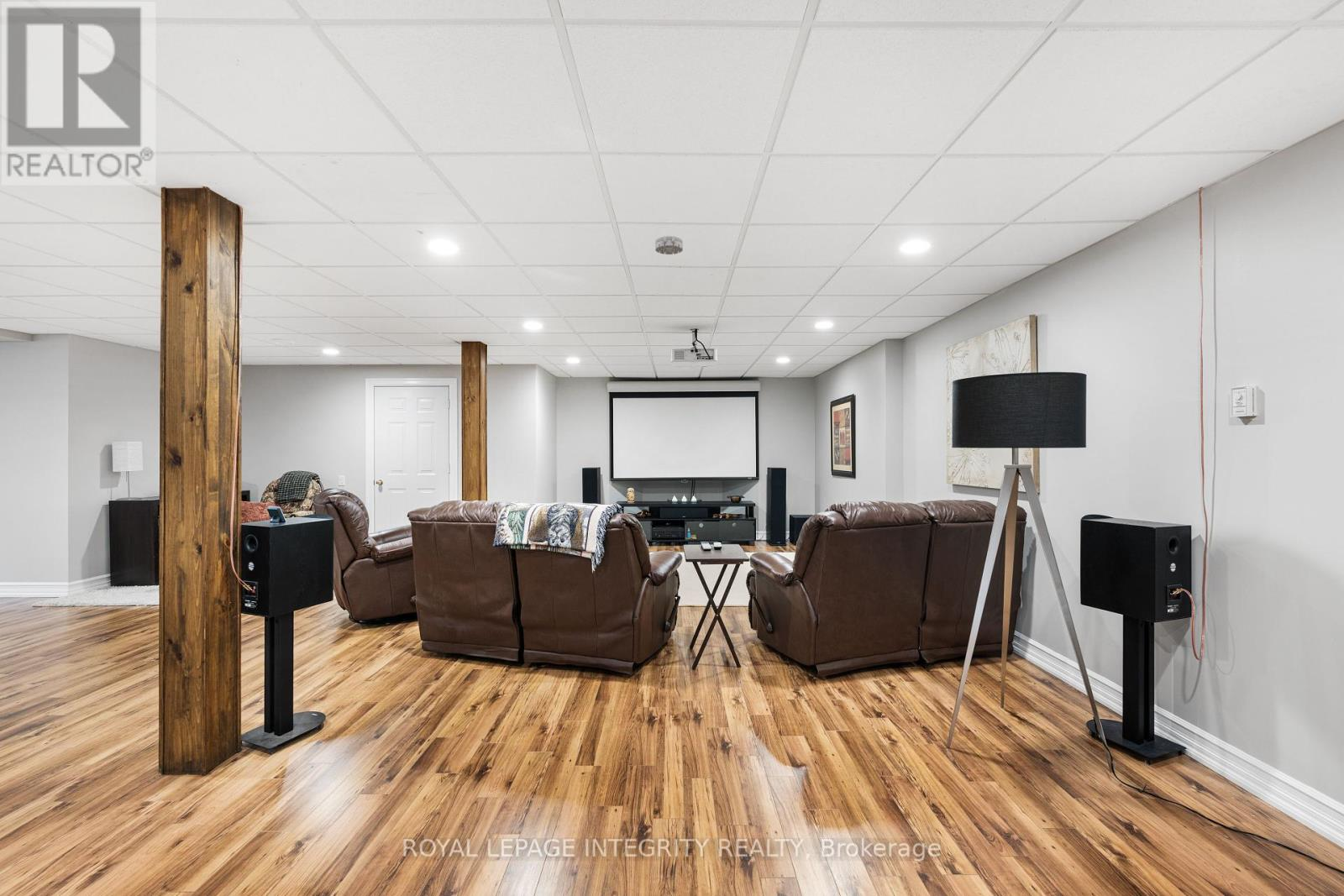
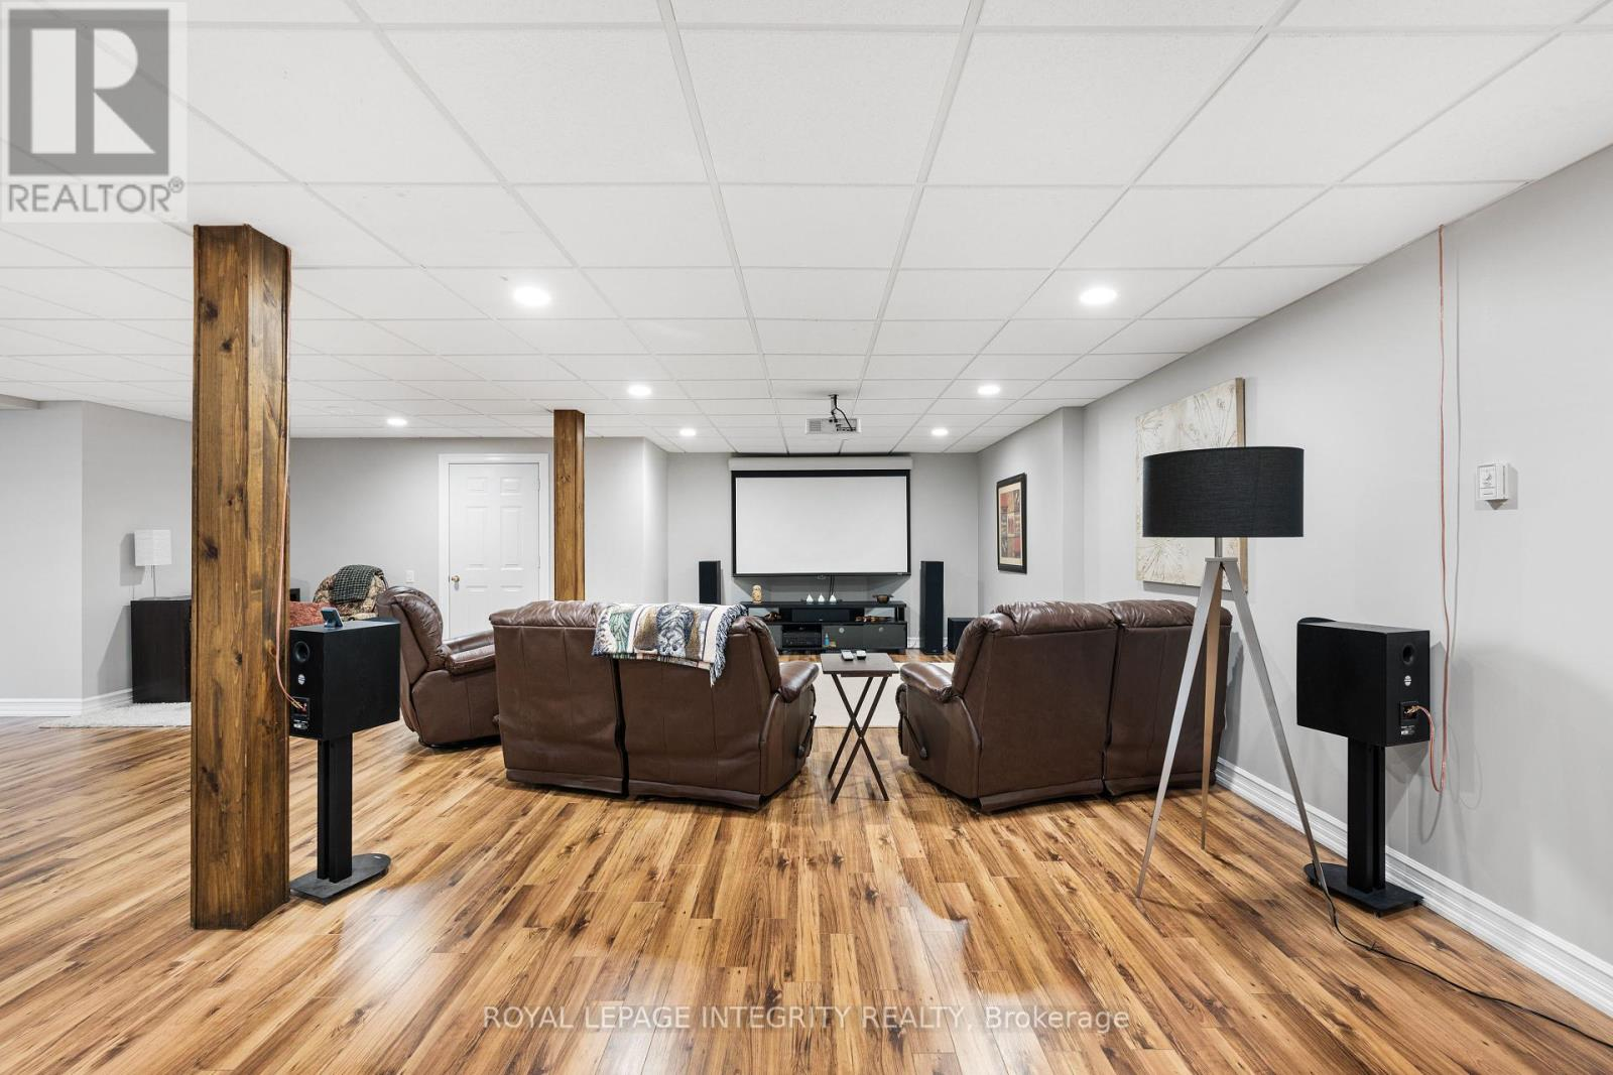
- smoke detector [654,235,684,255]
